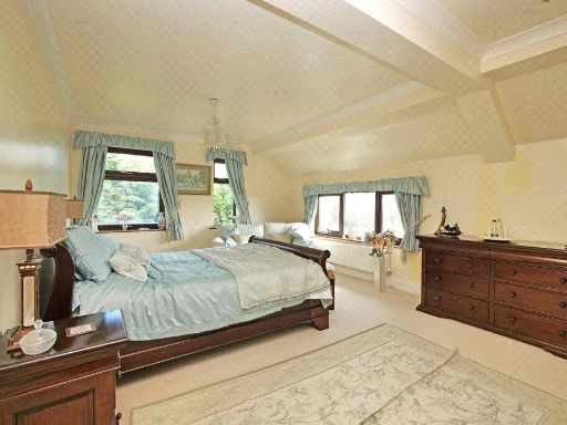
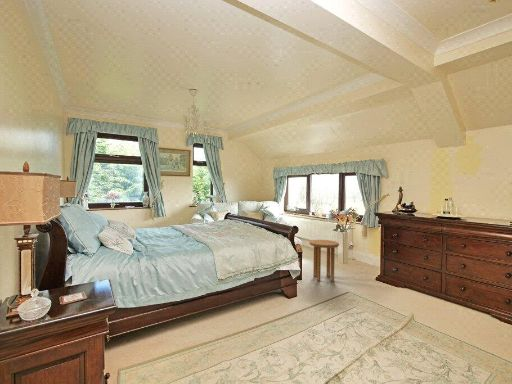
+ side table [309,239,340,282]
